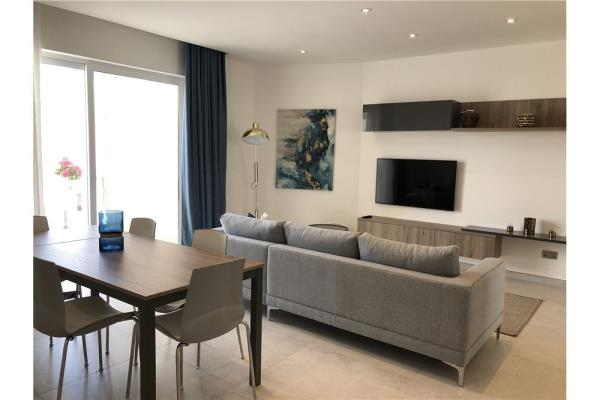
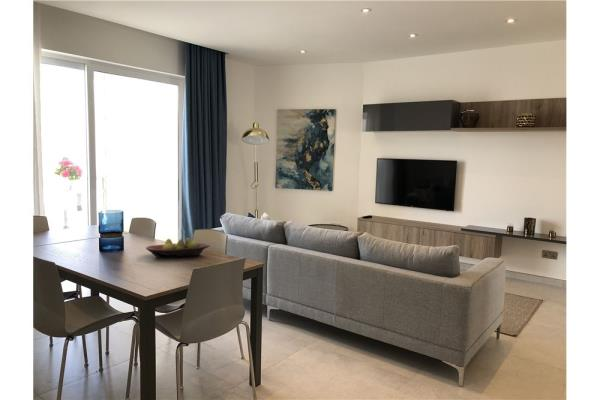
+ fruit bowl [145,237,211,259]
